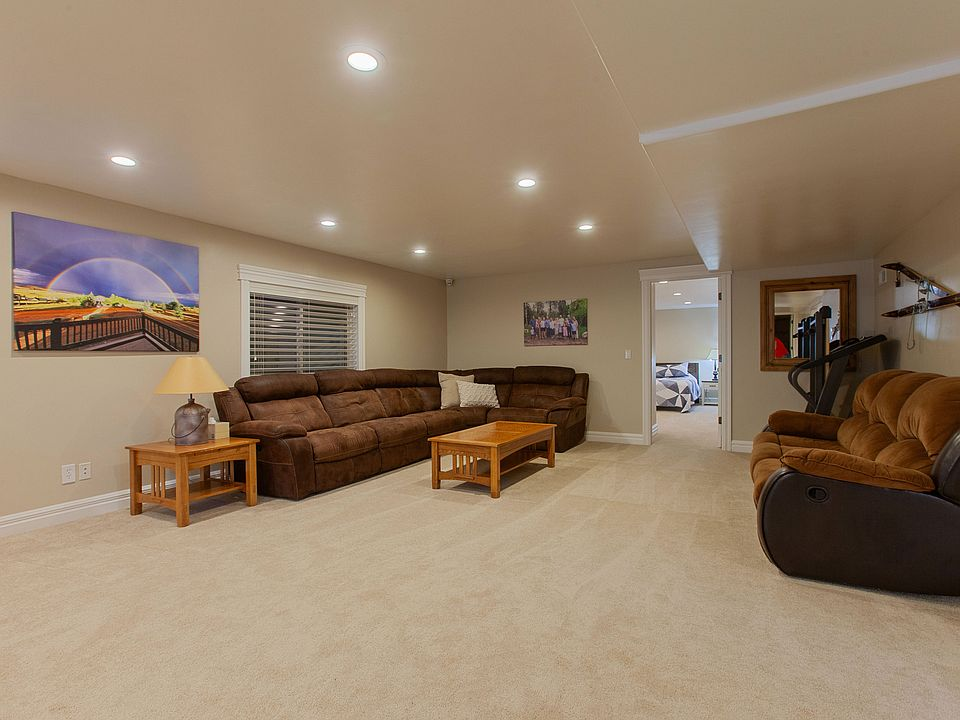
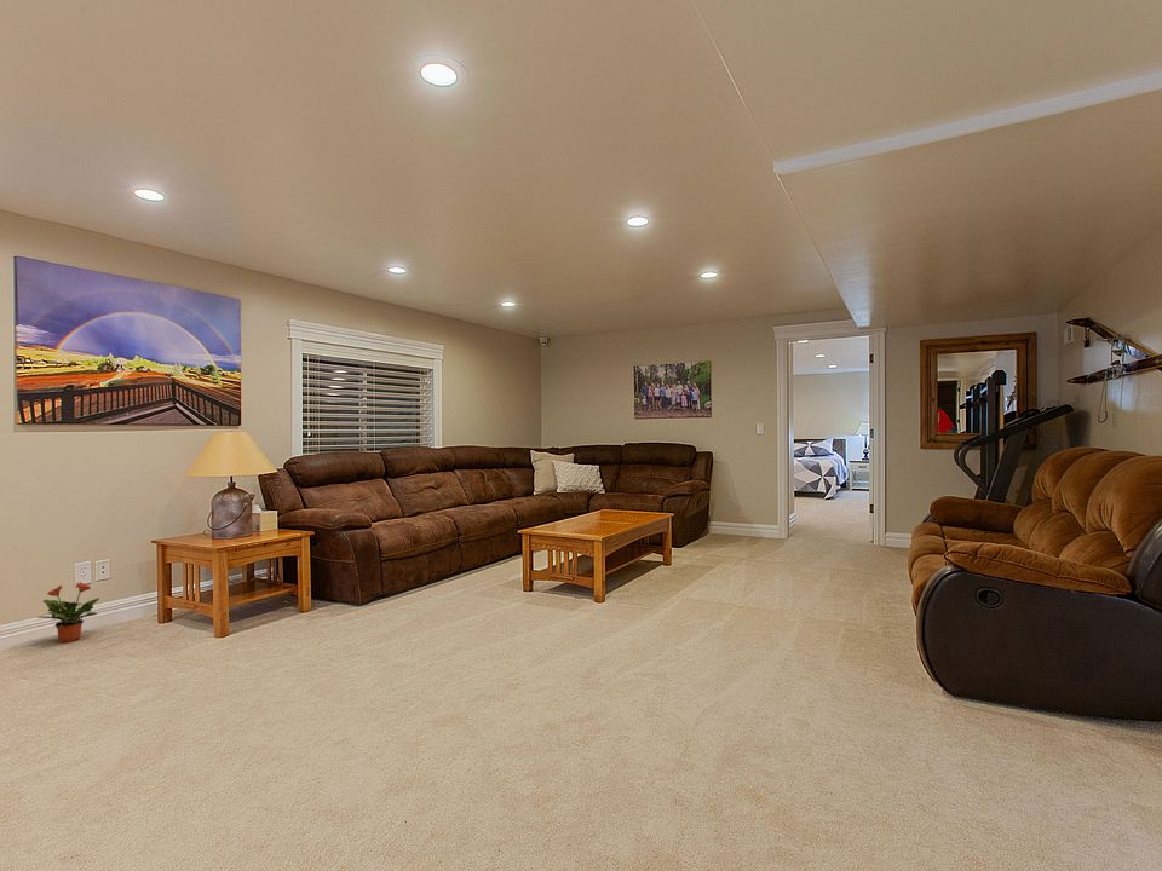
+ potted plant [35,581,100,644]
